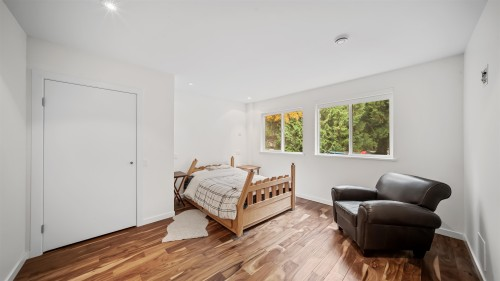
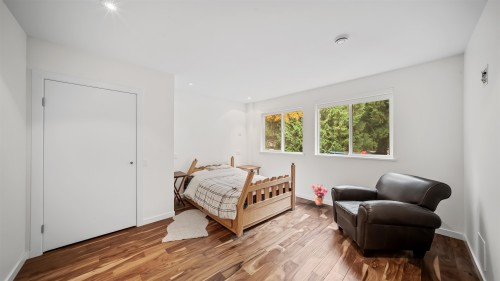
+ potted plant [309,183,329,206]
